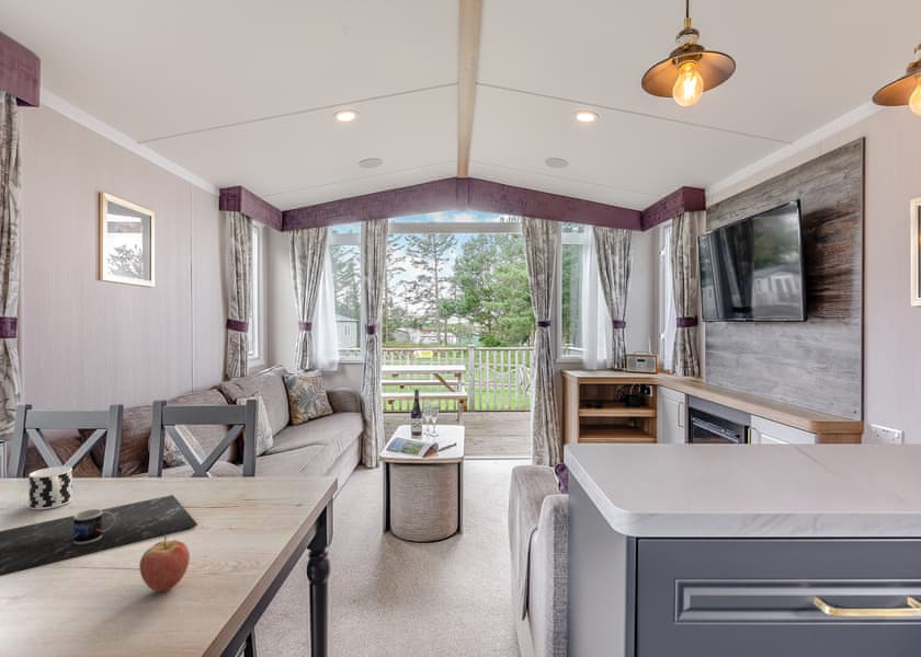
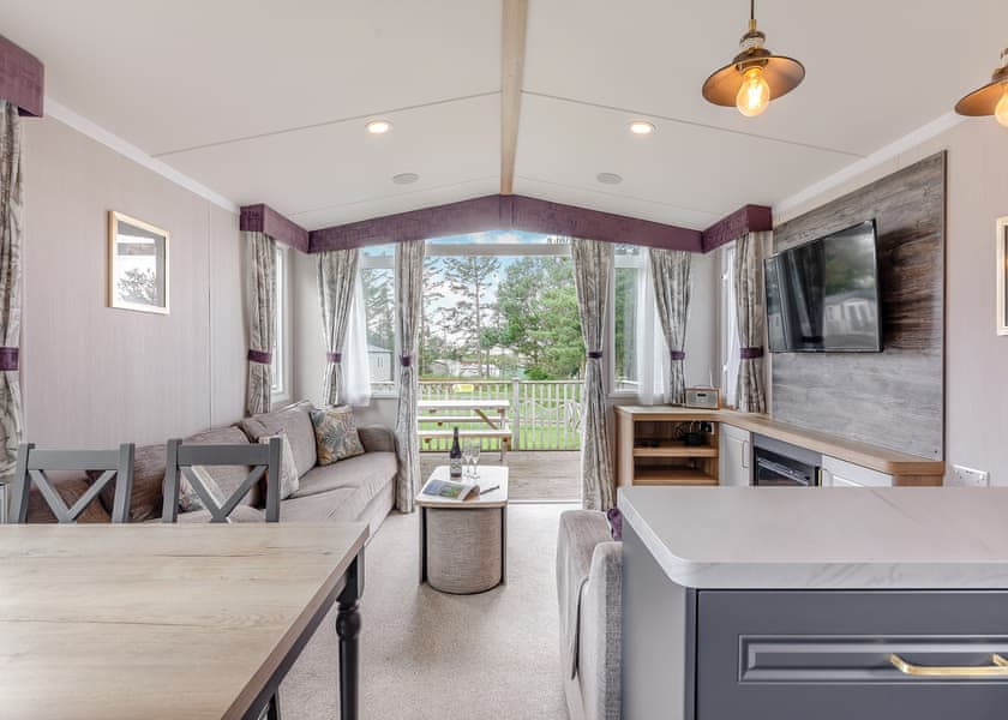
- fruit [138,533,191,592]
- placemat [0,494,198,577]
- cup [27,465,73,510]
